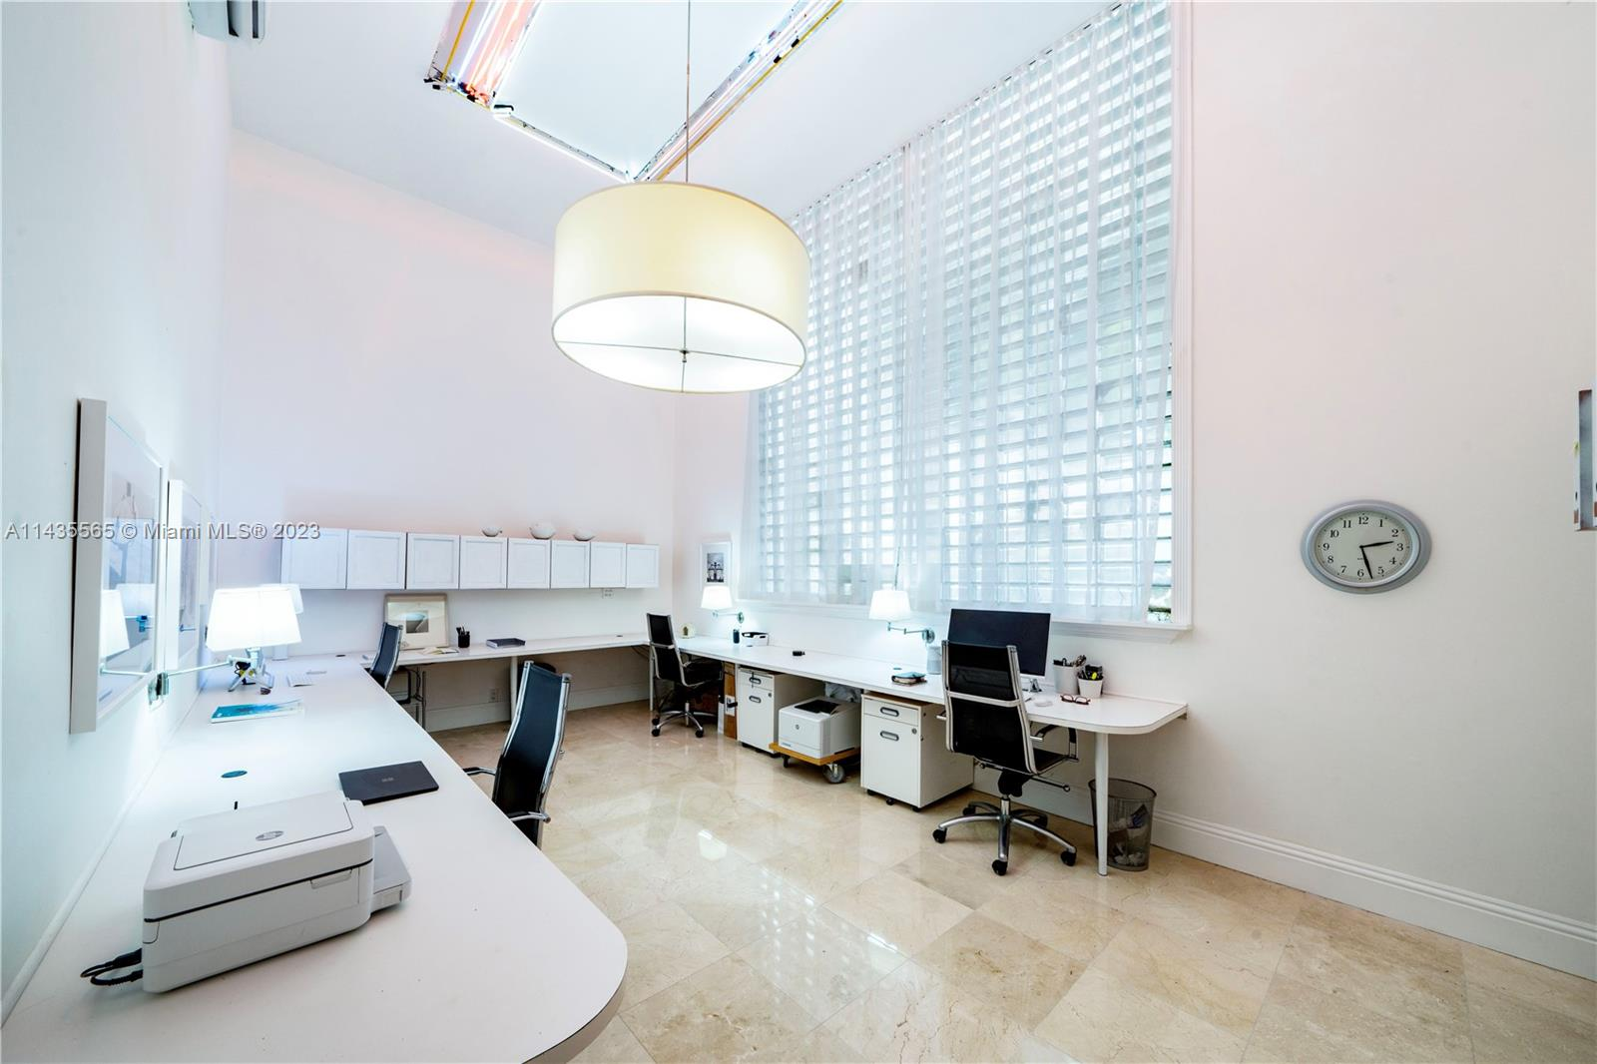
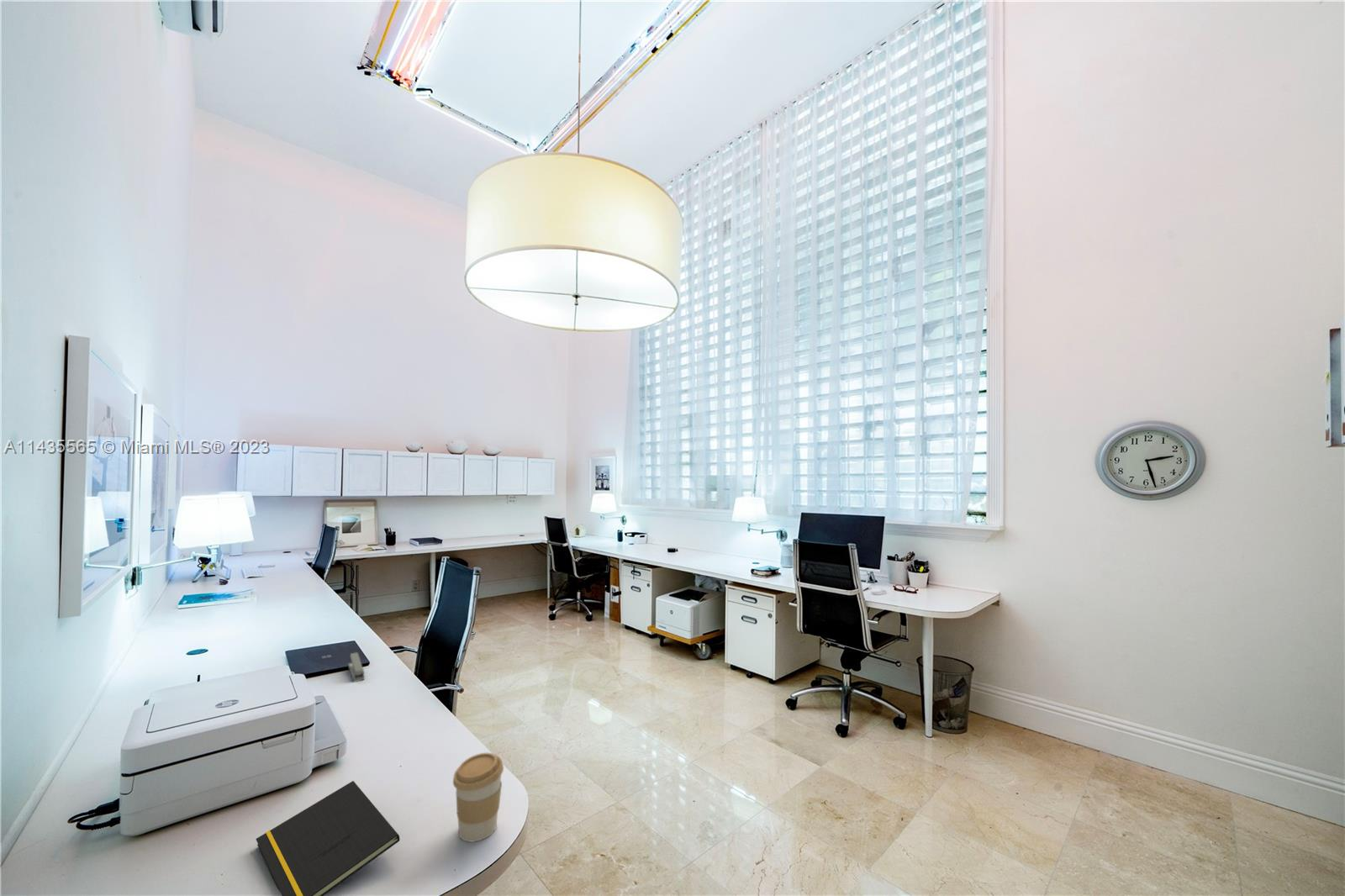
+ coffee cup [452,752,504,842]
+ stapler [347,651,366,683]
+ notepad [255,780,400,896]
